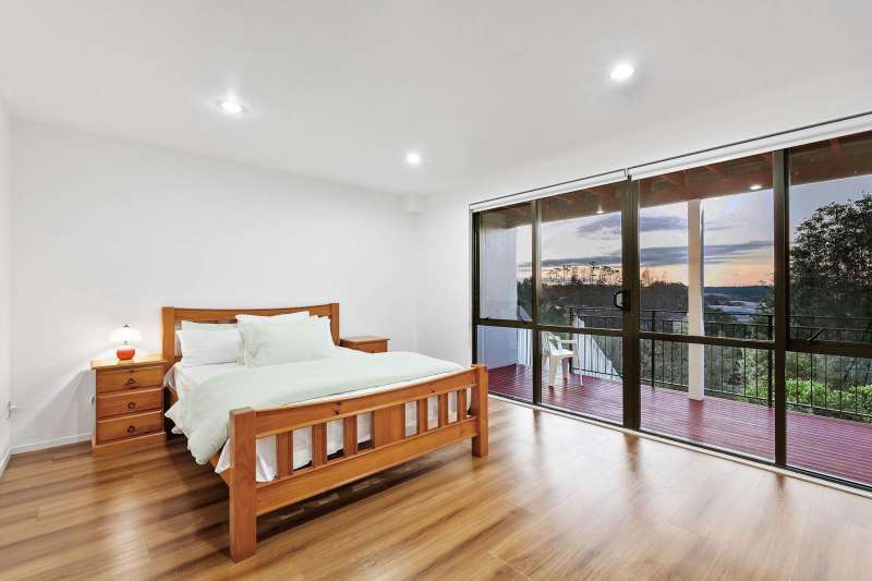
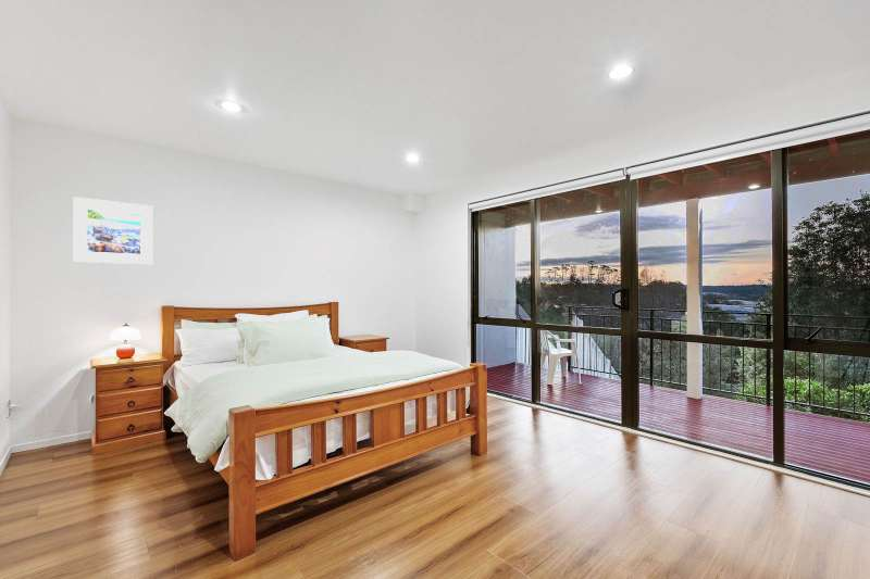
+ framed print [73,196,153,265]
